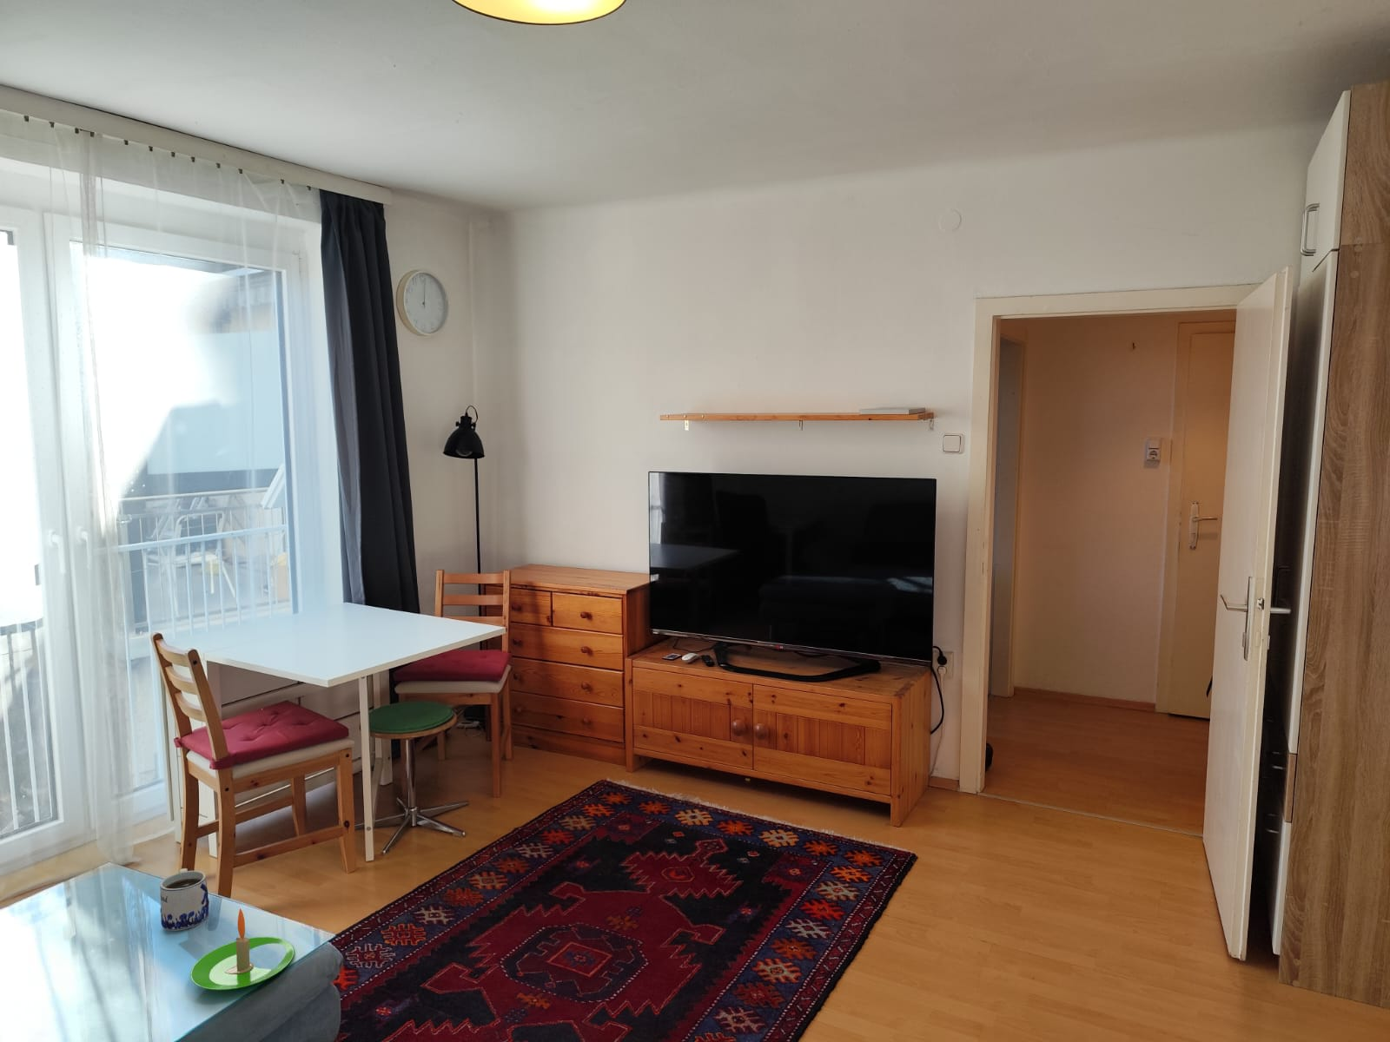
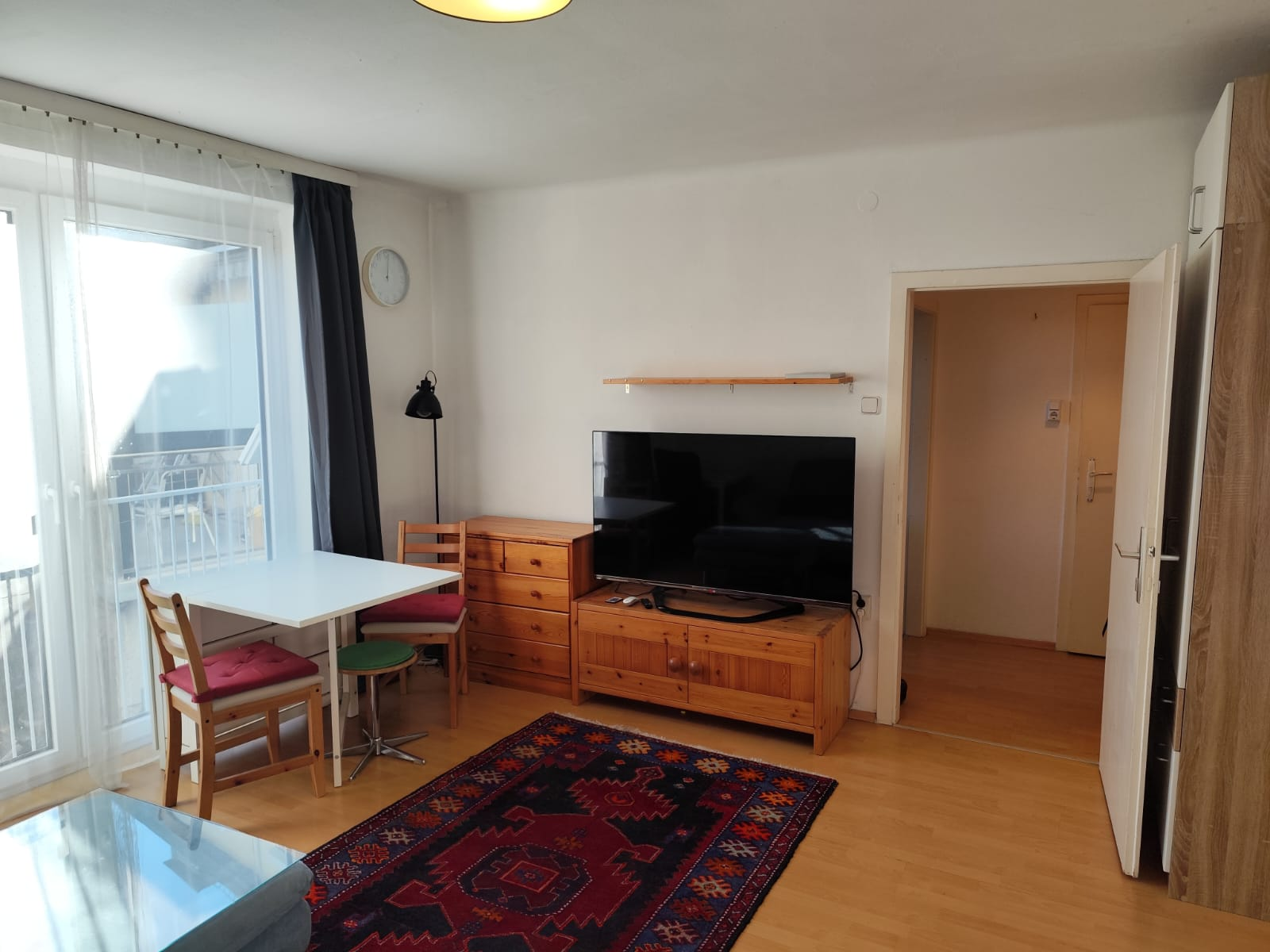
- candle [189,908,296,991]
- mug [159,868,210,931]
